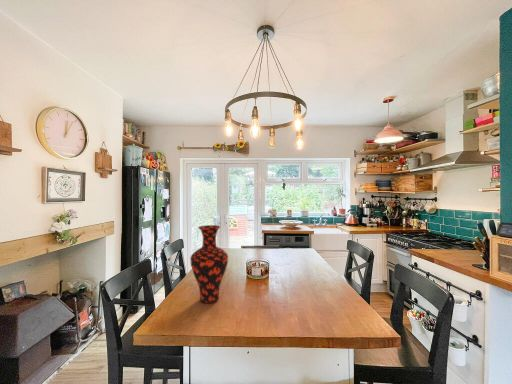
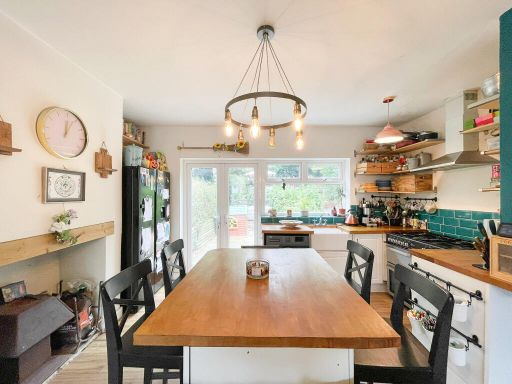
- vase [189,224,229,304]
